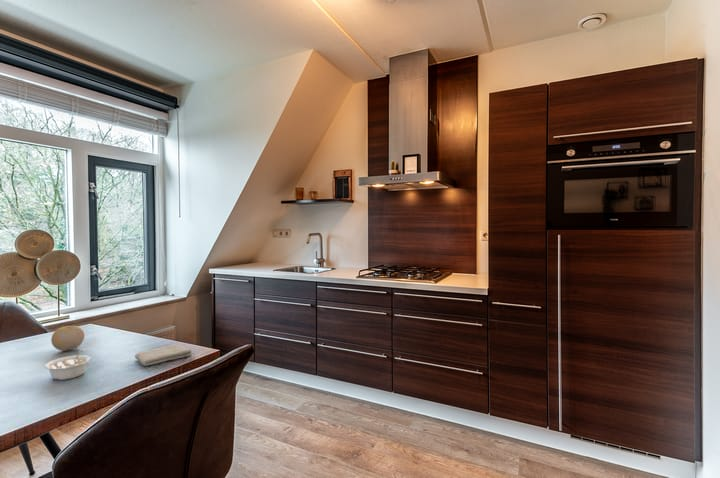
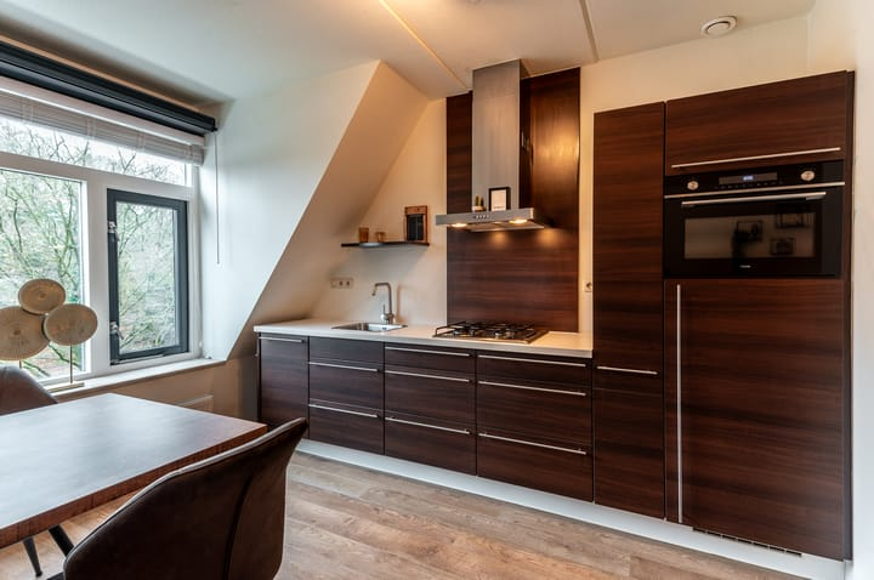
- fruit [50,325,86,352]
- legume [44,349,92,381]
- washcloth [134,343,193,367]
